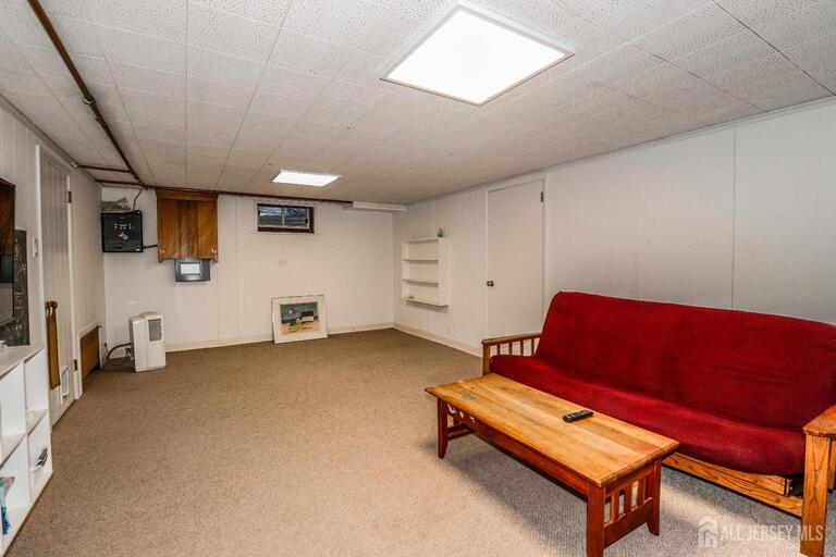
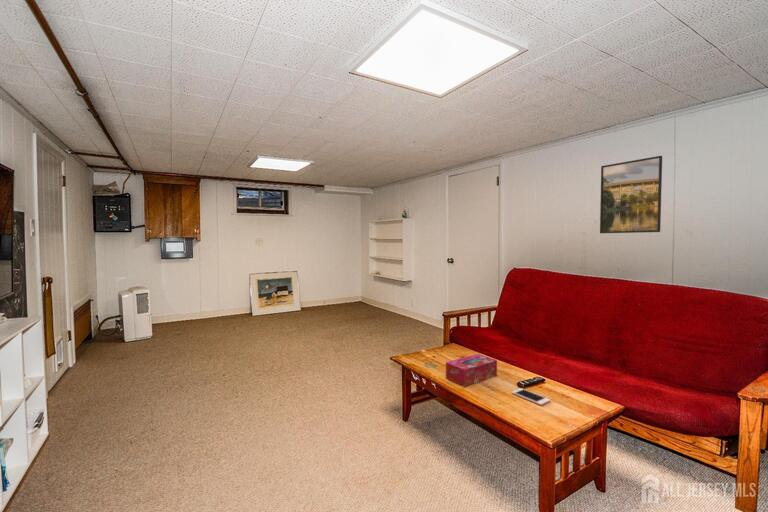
+ cell phone [511,387,551,406]
+ tissue box [445,353,498,387]
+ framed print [599,155,663,234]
